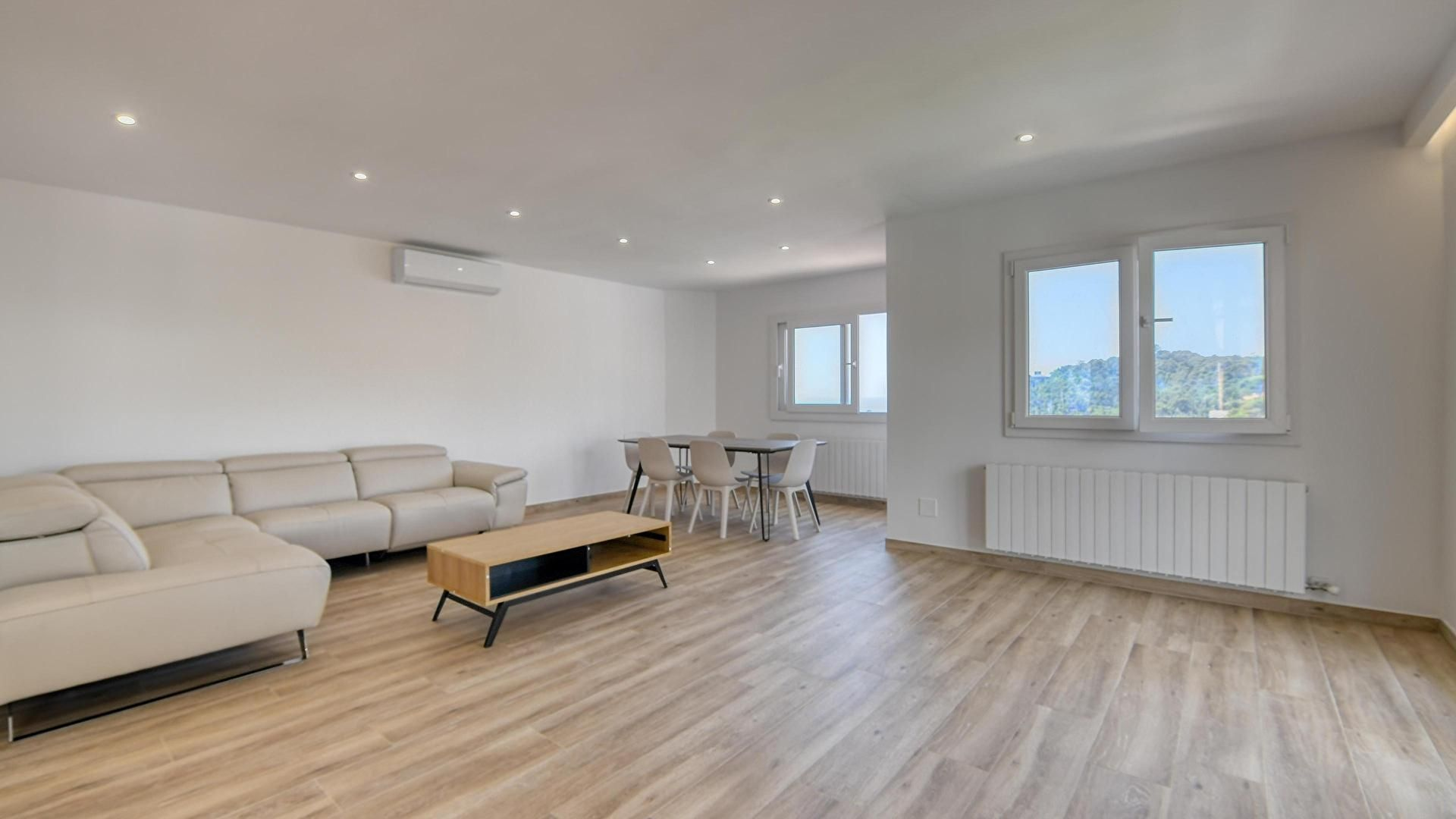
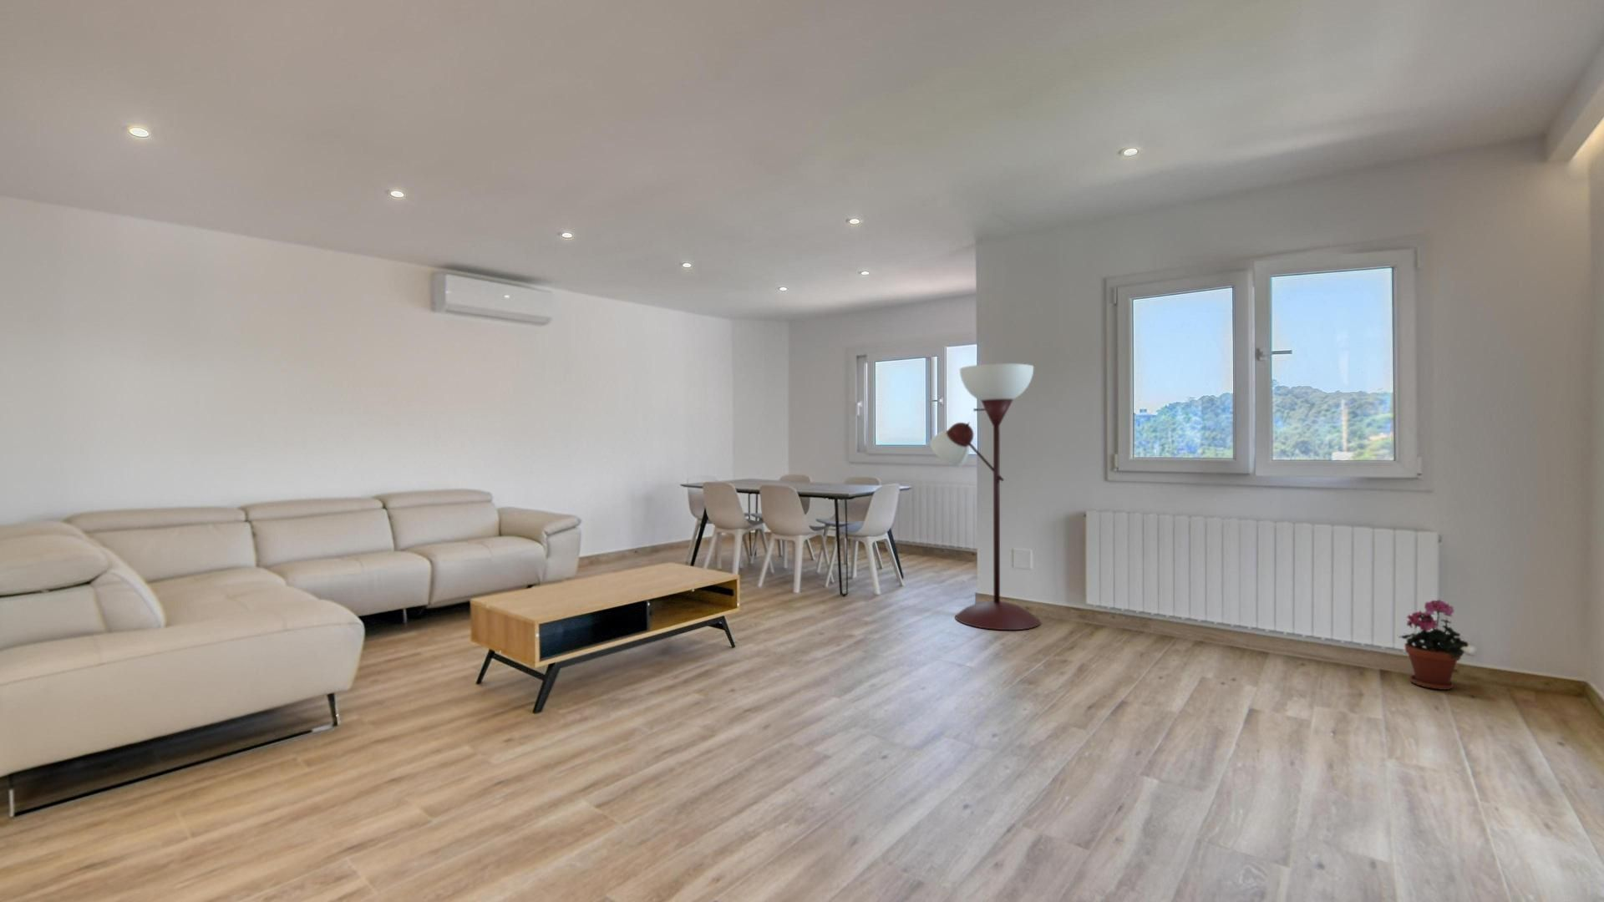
+ floor lamp [929,362,1042,631]
+ potted plant [1398,599,1468,691]
